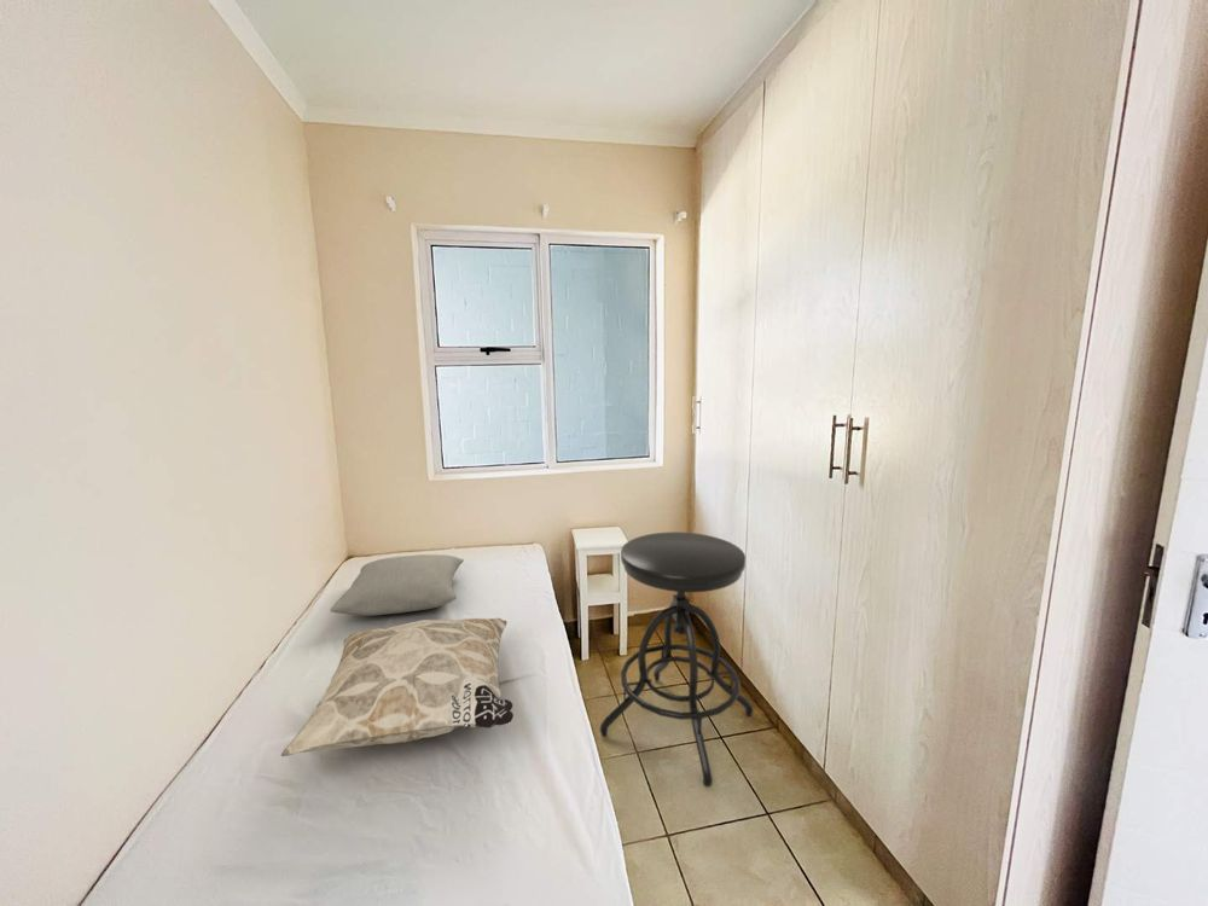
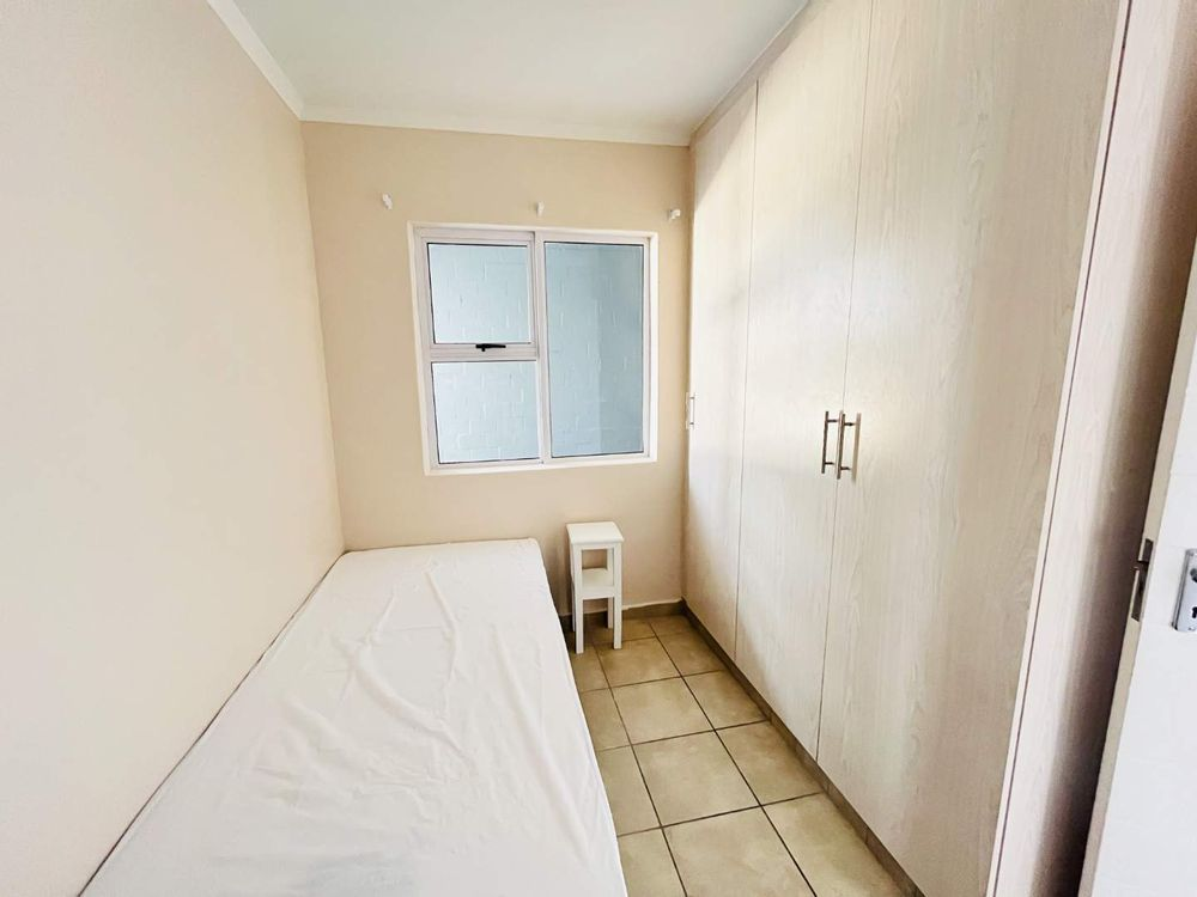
- stool [599,532,754,788]
- pillow [329,553,465,617]
- decorative pillow [280,617,515,757]
